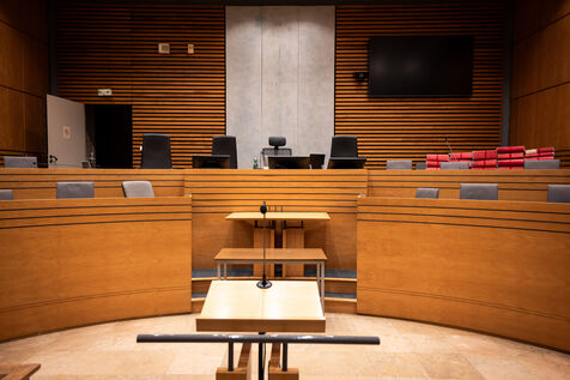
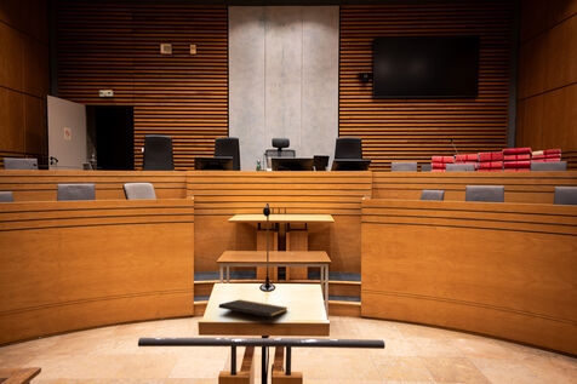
+ notepad [218,298,288,325]
